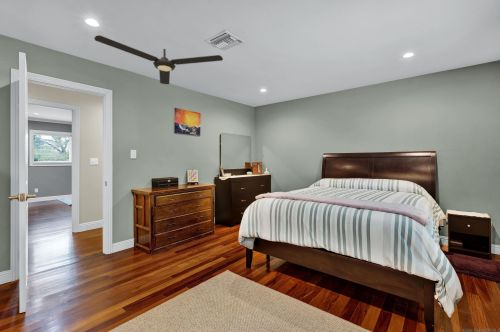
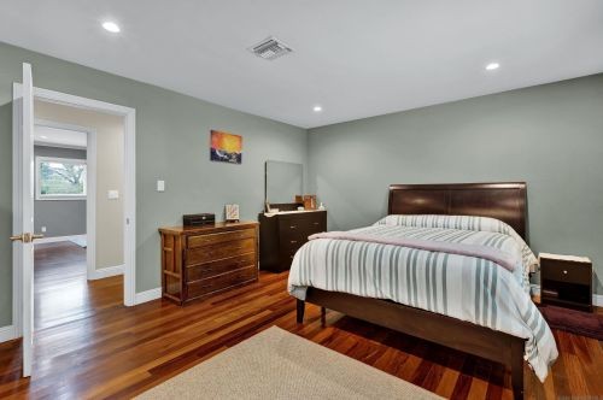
- ceiling fan [93,34,224,85]
